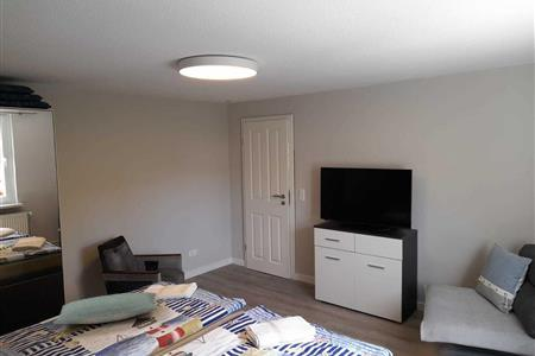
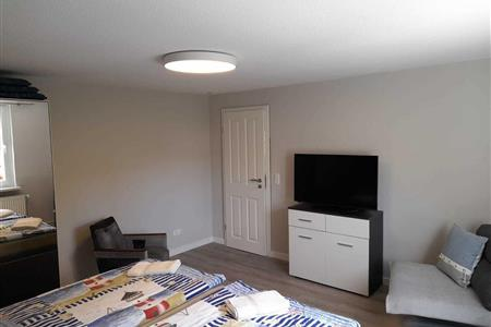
- pillow [52,291,159,325]
